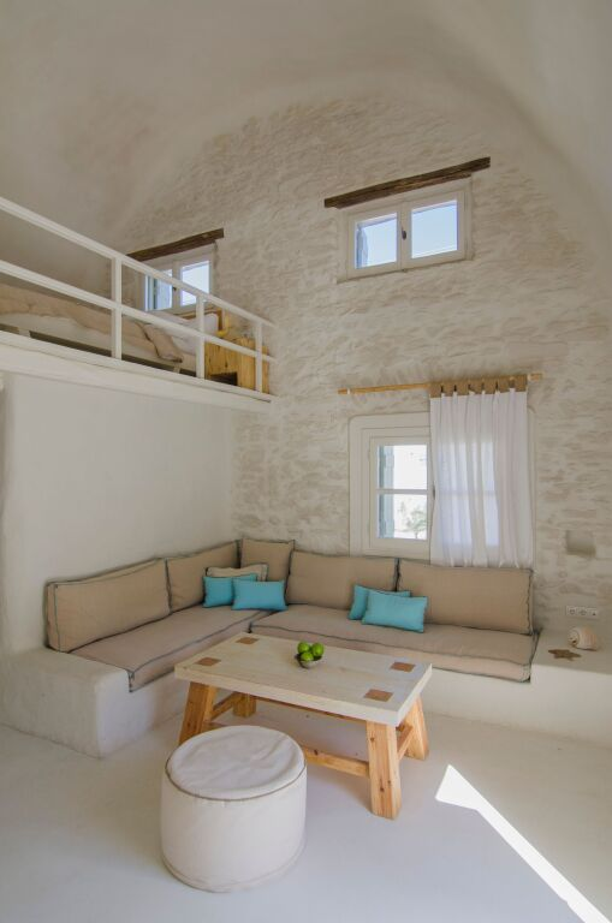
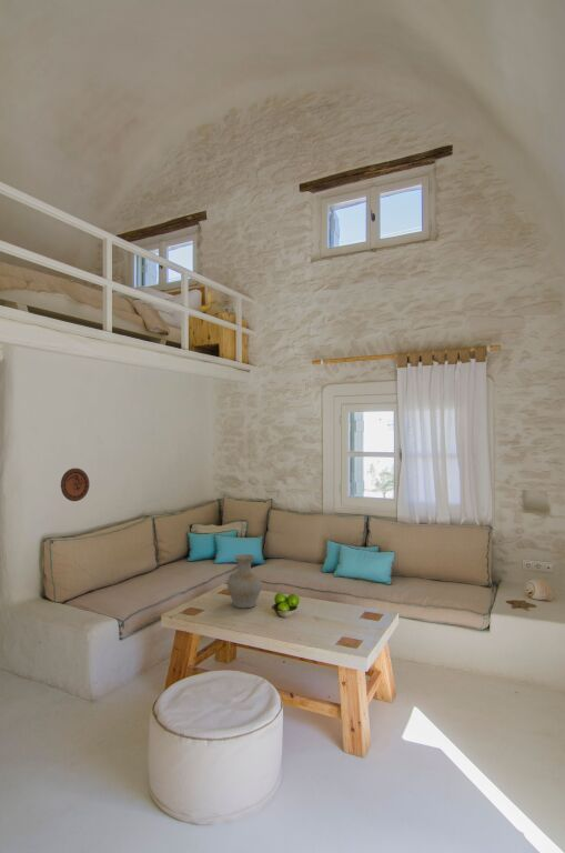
+ decorative plate [60,468,90,502]
+ vase [226,553,263,609]
